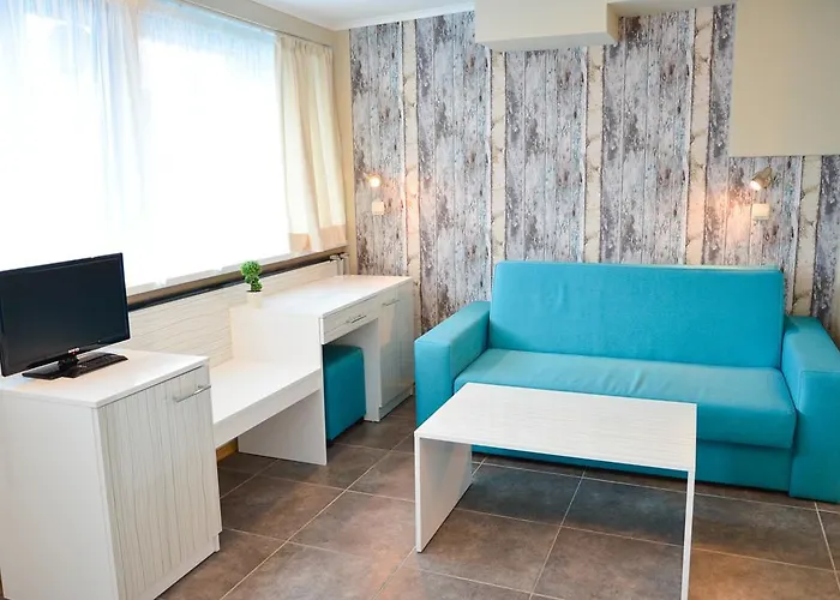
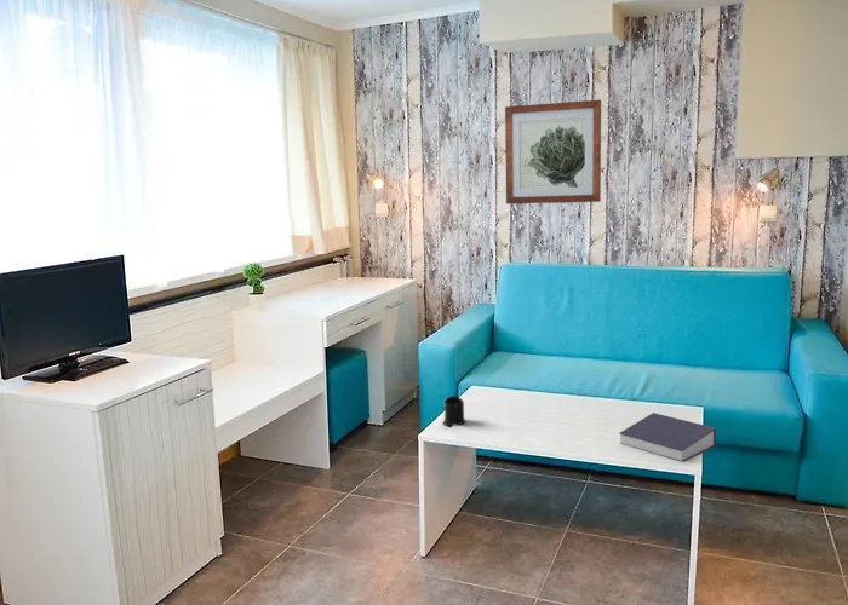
+ book [618,411,717,463]
+ wall art [504,99,602,204]
+ mug [441,394,468,427]
